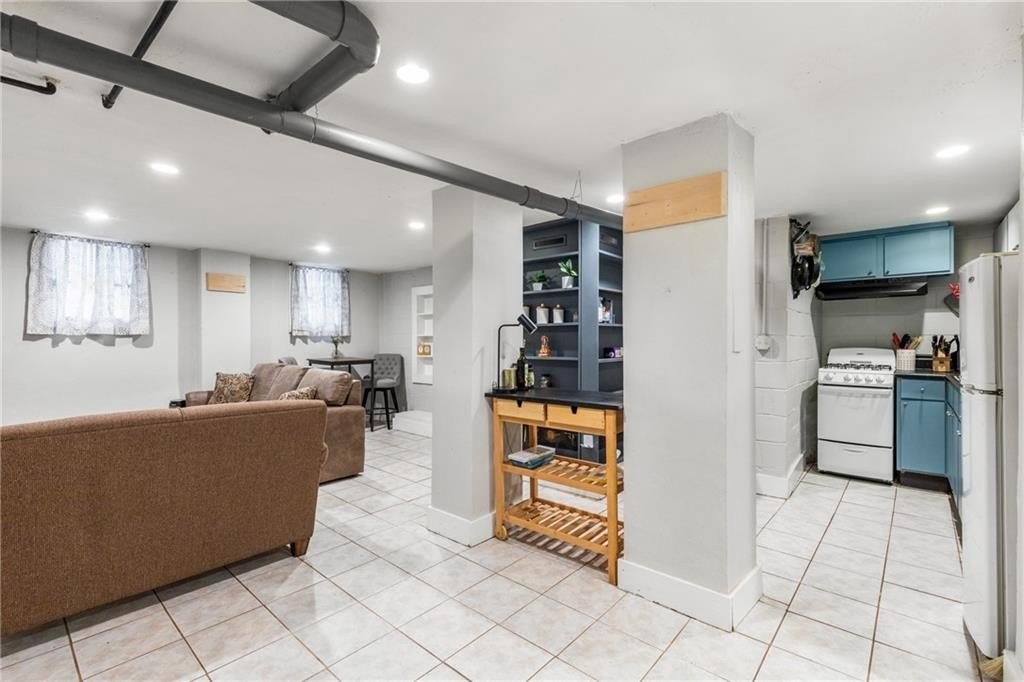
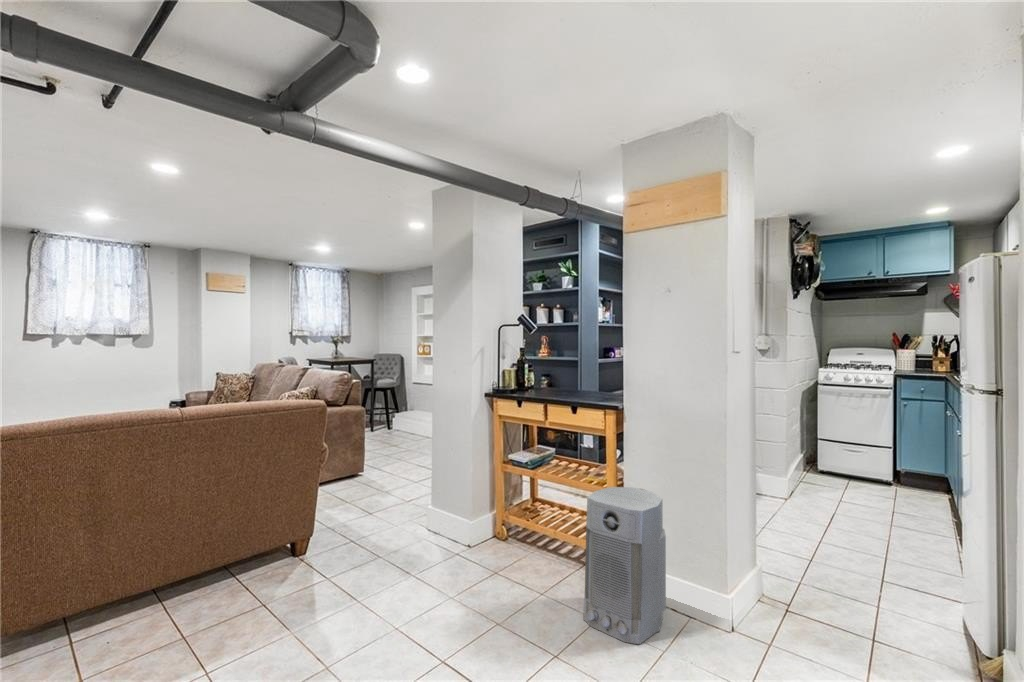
+ air purifier [582,486,667,645]
